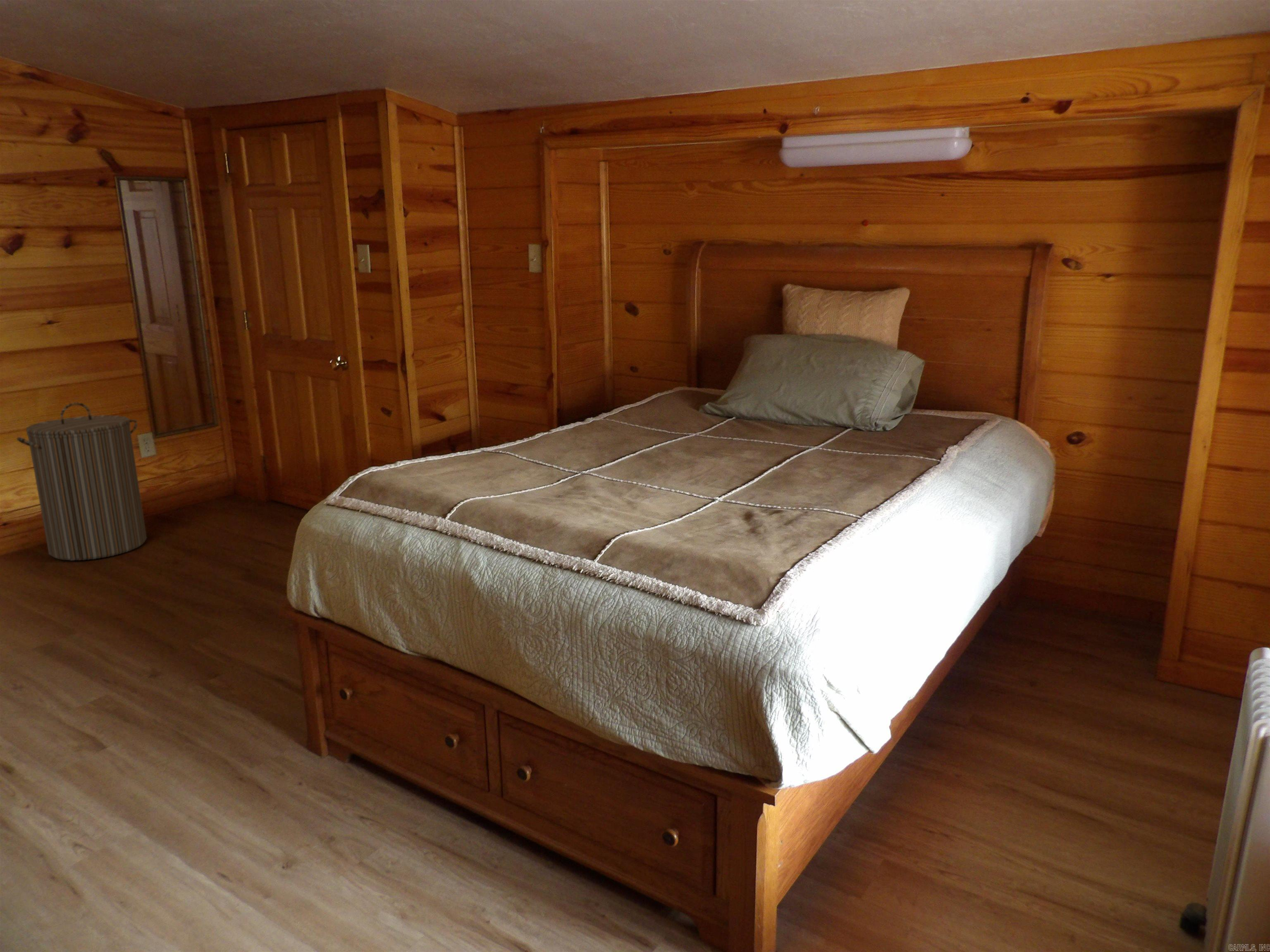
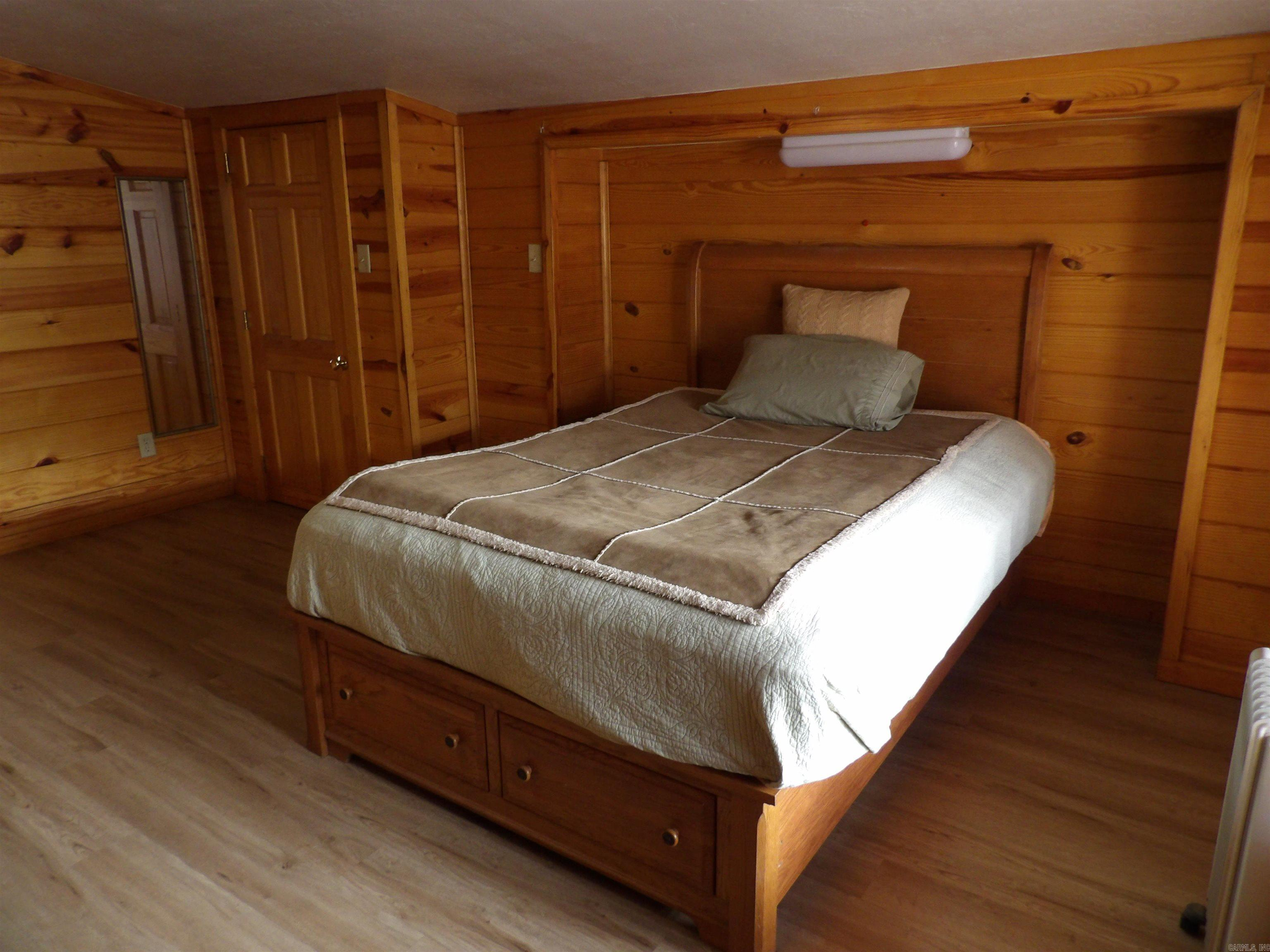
- laundry hamper [17,402,147,561]
